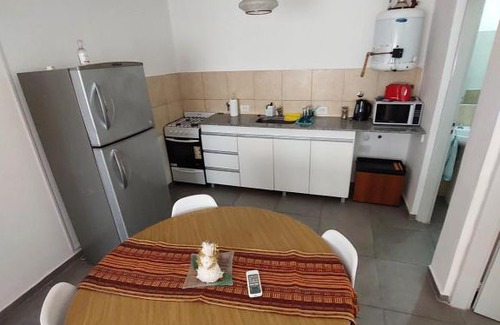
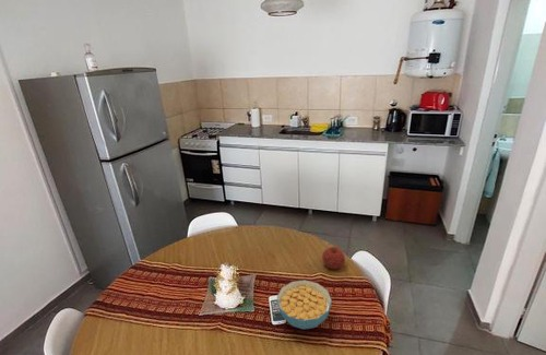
+ cereal bowl [276,280,333,330]
+ fruit [321,246,346,270]
